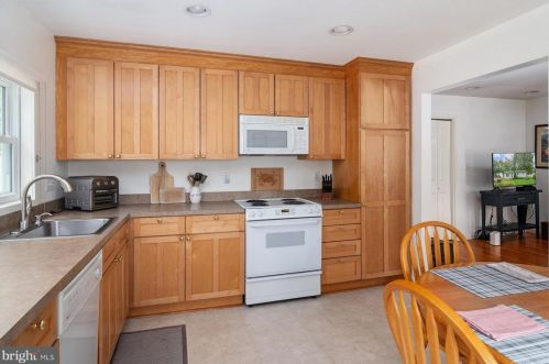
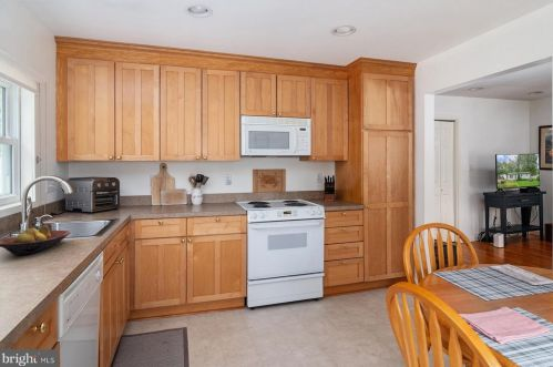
+ fruit bowl [0,224,71,256]
